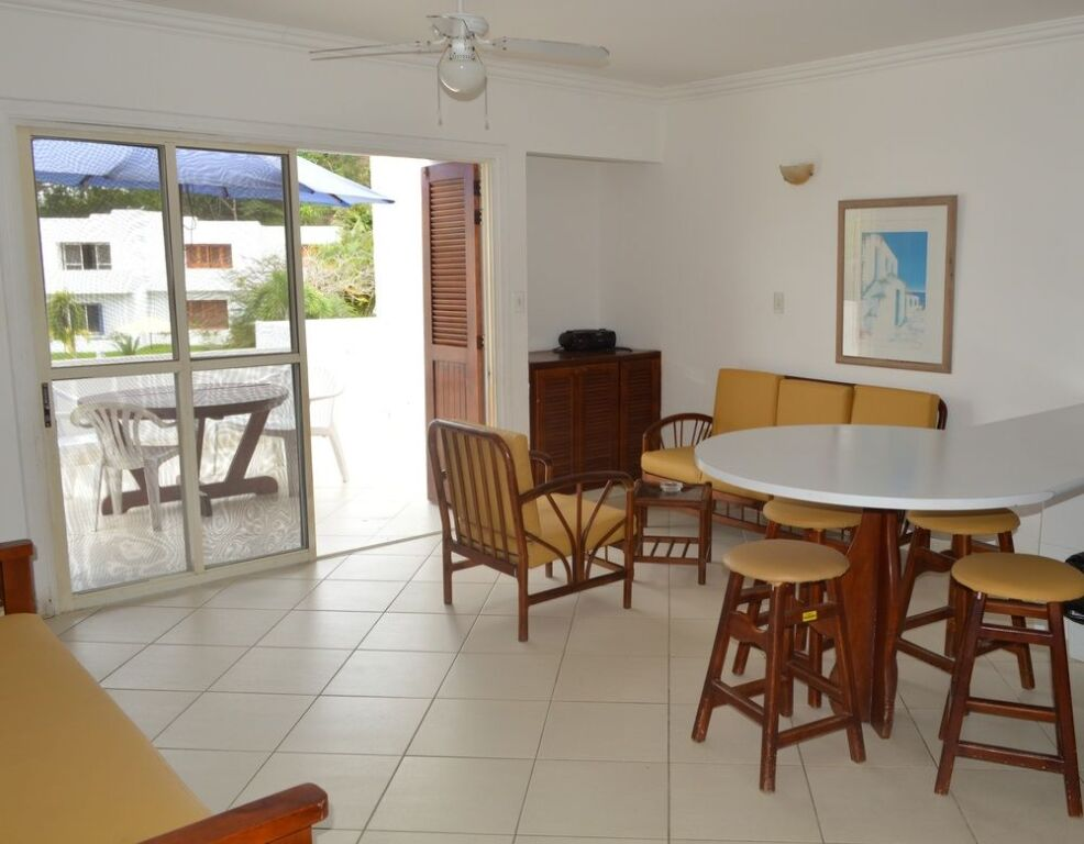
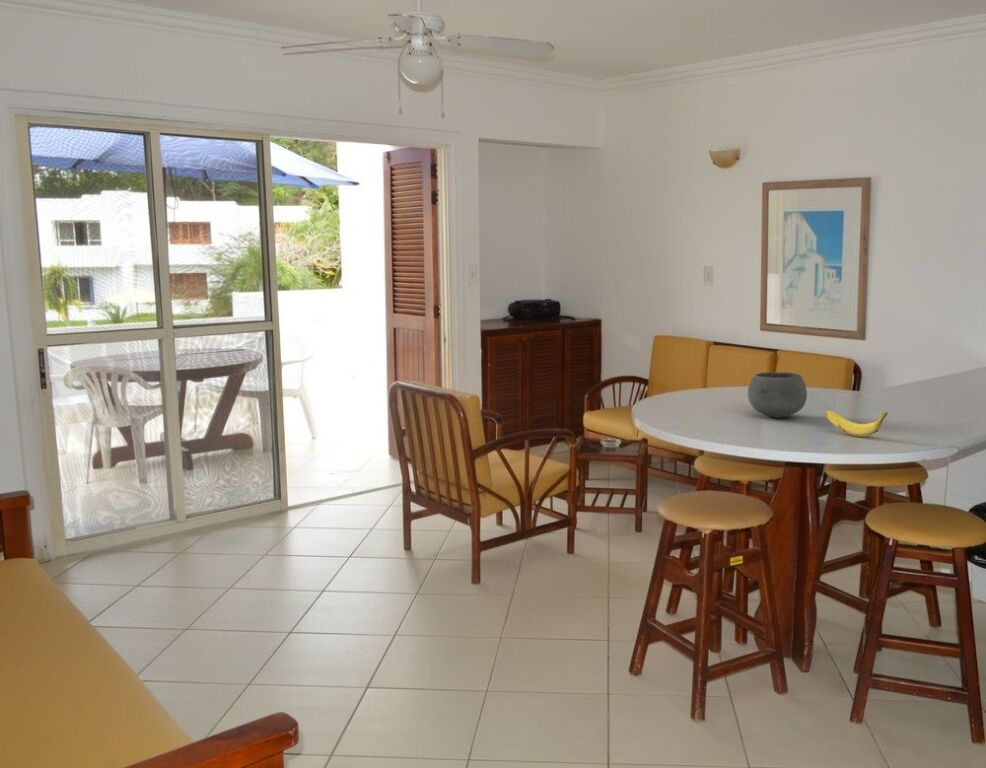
+ bowl [747,371,808,419]
+ banana [824,410,889,437]
